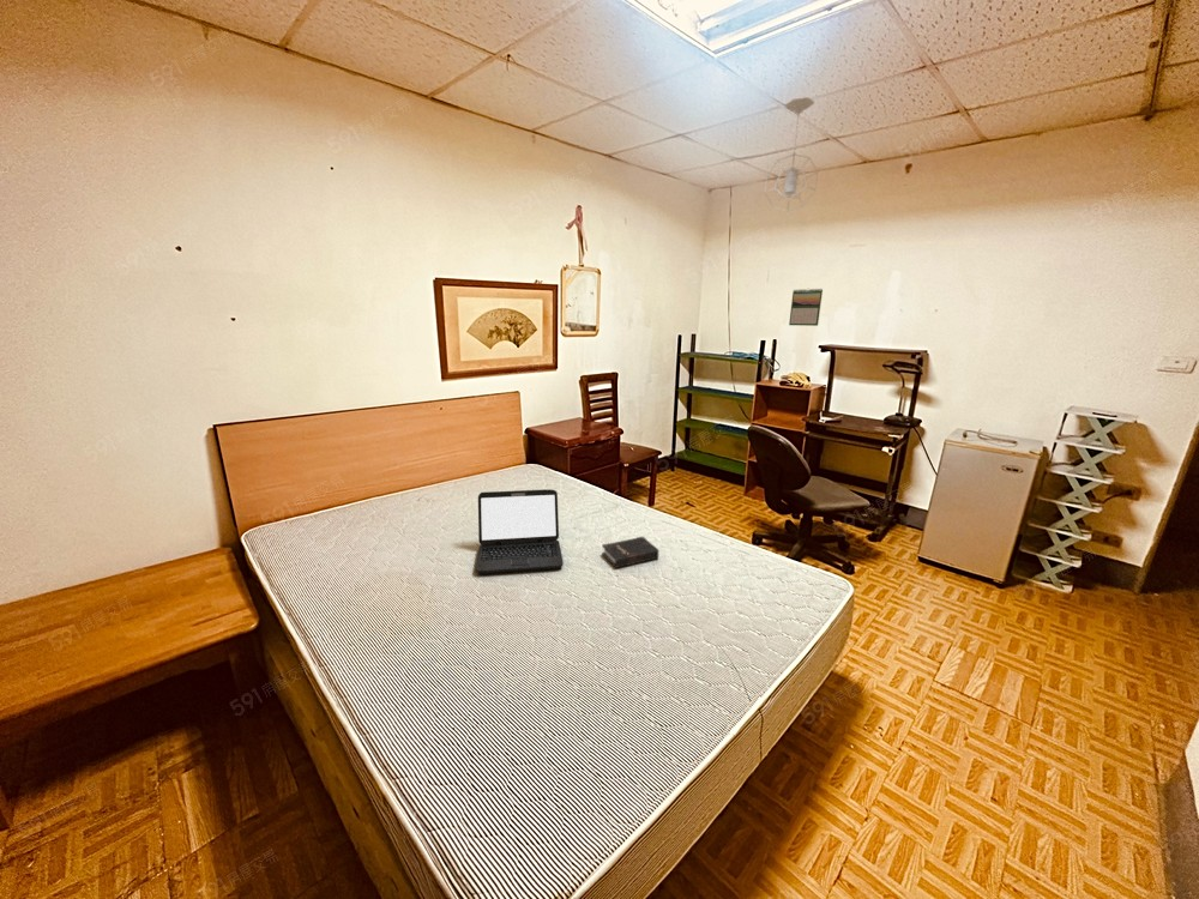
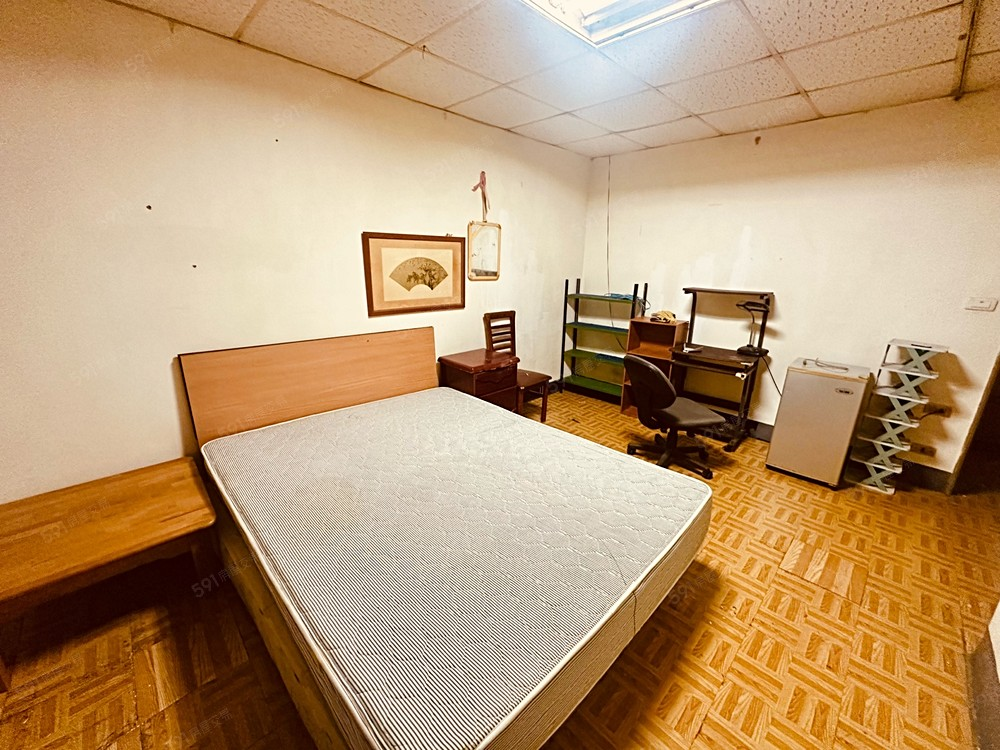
- calendar [788,288,824,327]
- hardback book [601,536,659,569]
- pendant light [764,96,819,212]
- laptop [474,488,565,575]
